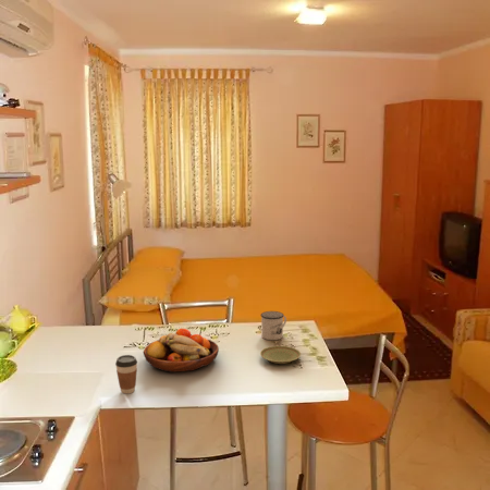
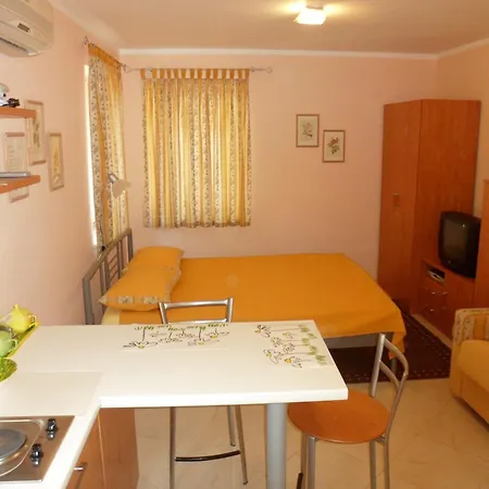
- coffee cup [114,354,138,395]
- fruit bowl [142,328,220,373]
- plate [259,345,302,365]
- mug [260,310,287,341]
